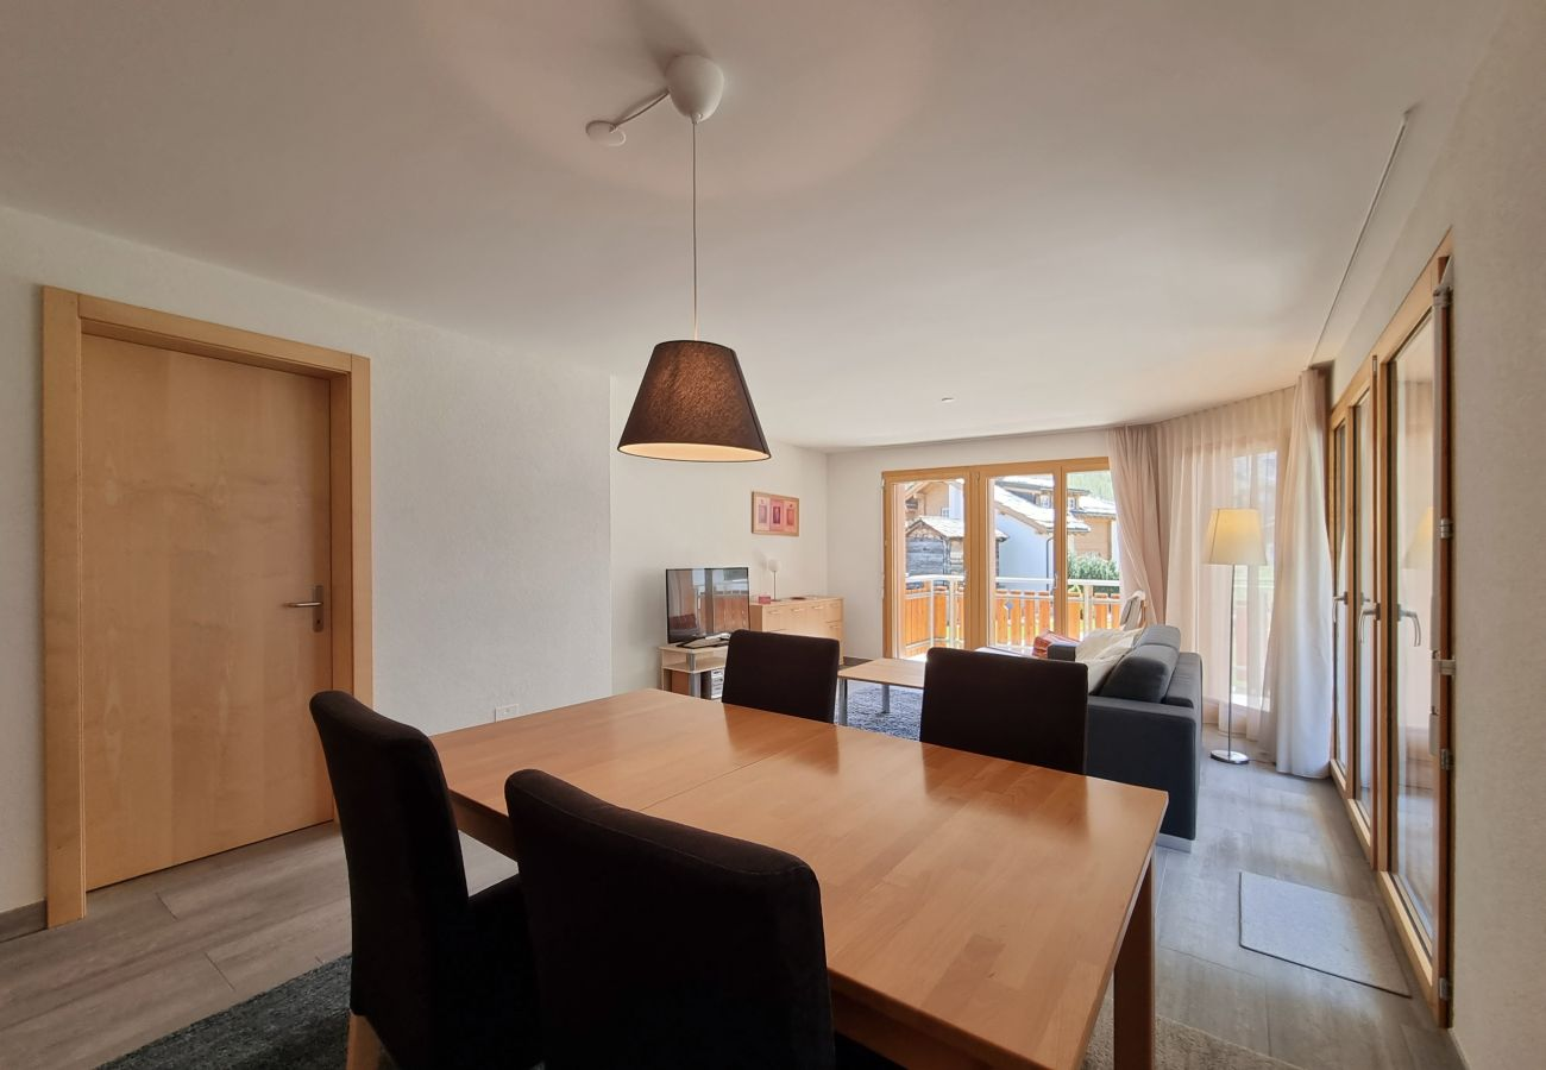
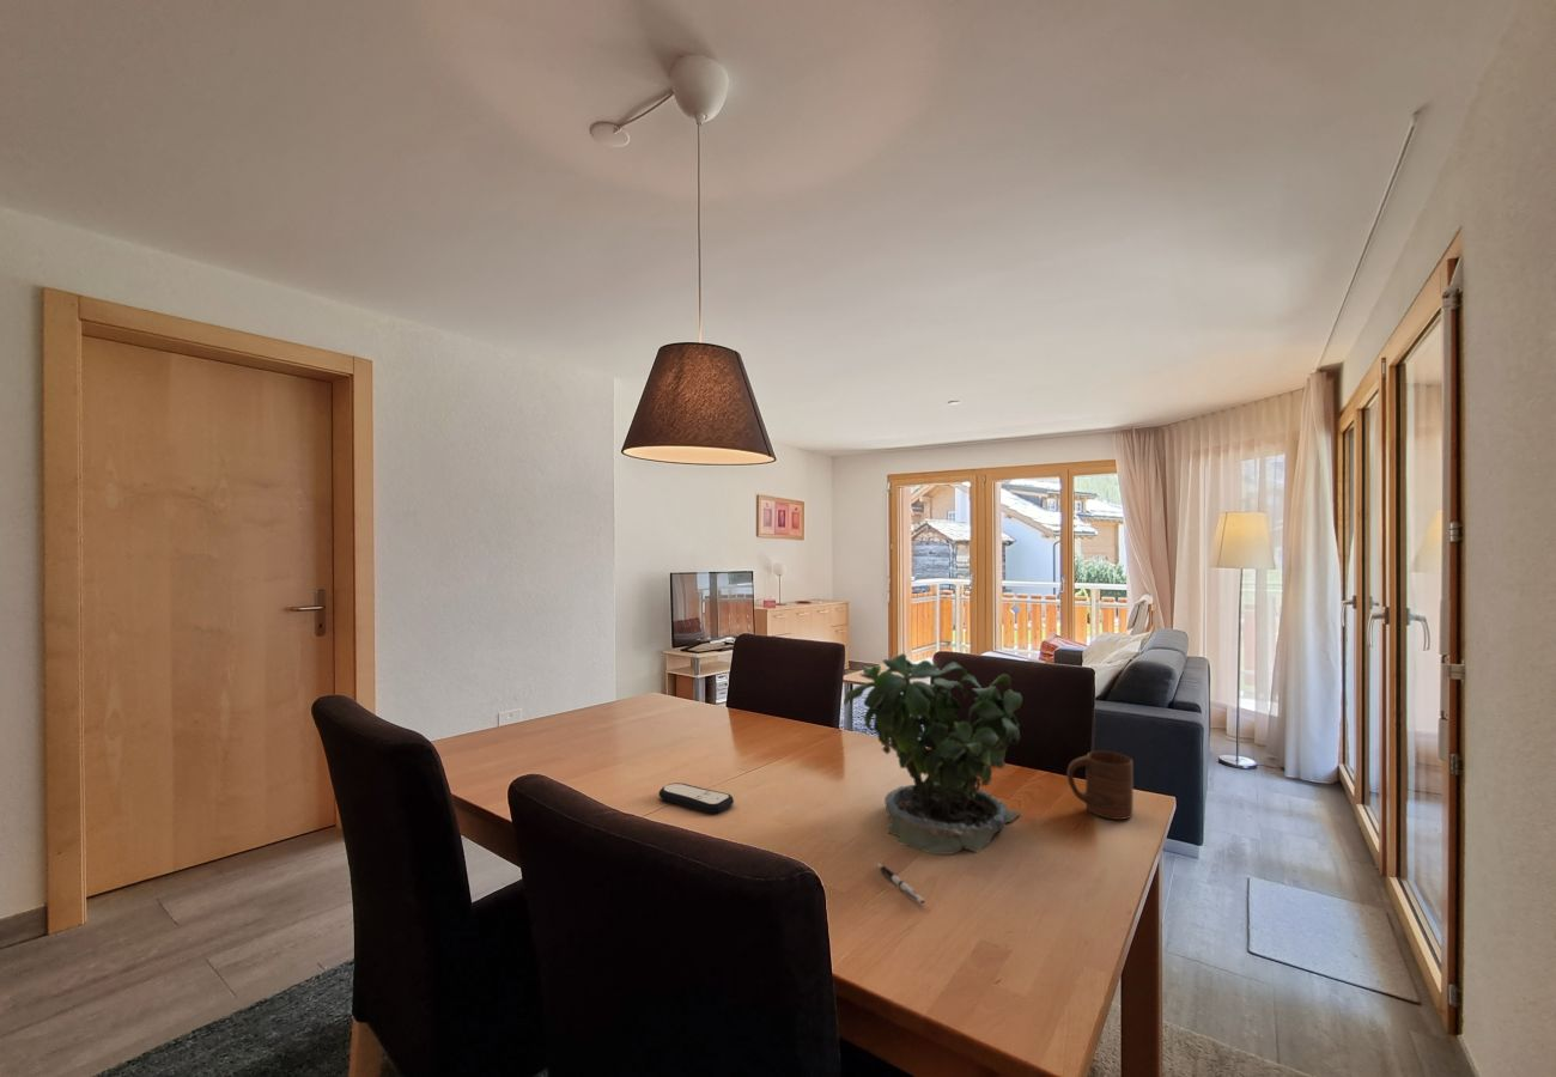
+ cup [1065,750,1135,821]
+ remote control [658,781,735,815]
+ pen [876,863,925,906]
+ potted plant [843,640,1023,856]
